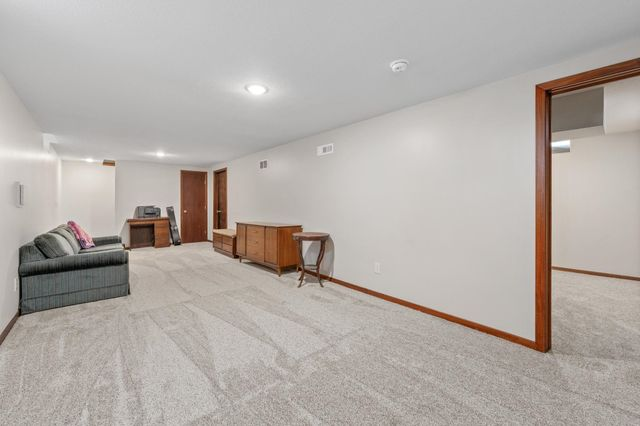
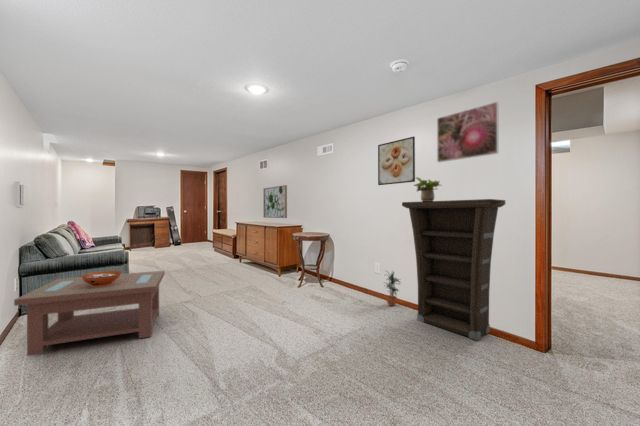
+ decorative bowl [80,270,122,287]
+ potted plant [384,269,403,307]
+ coffee table [13,270,166,357]
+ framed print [377,136,416,186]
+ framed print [436,101,499,163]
+ wall art [262,184,288,219]
+ cabinet [401,198,506,341]
+ potted plant [412,176,443,202]
